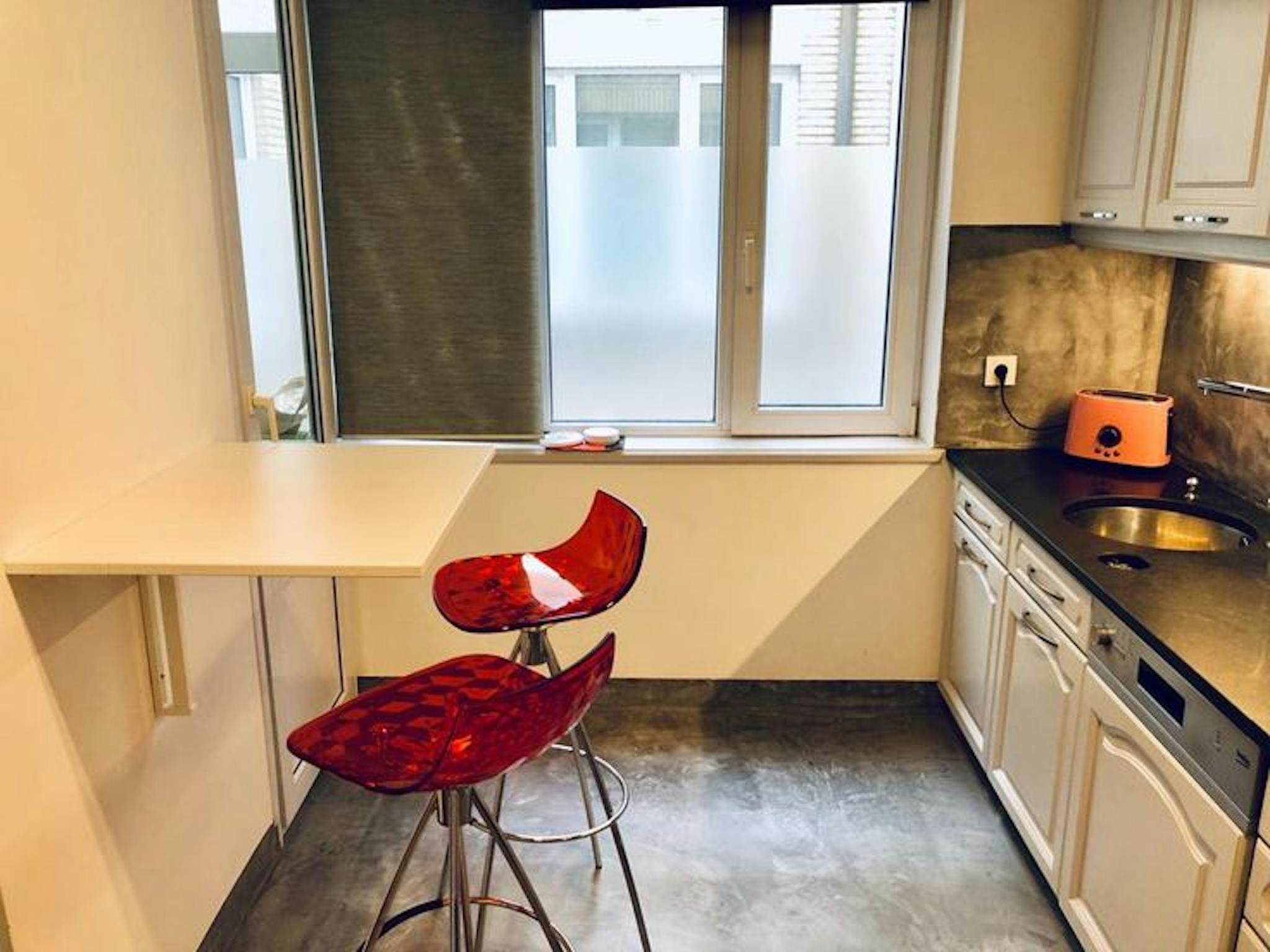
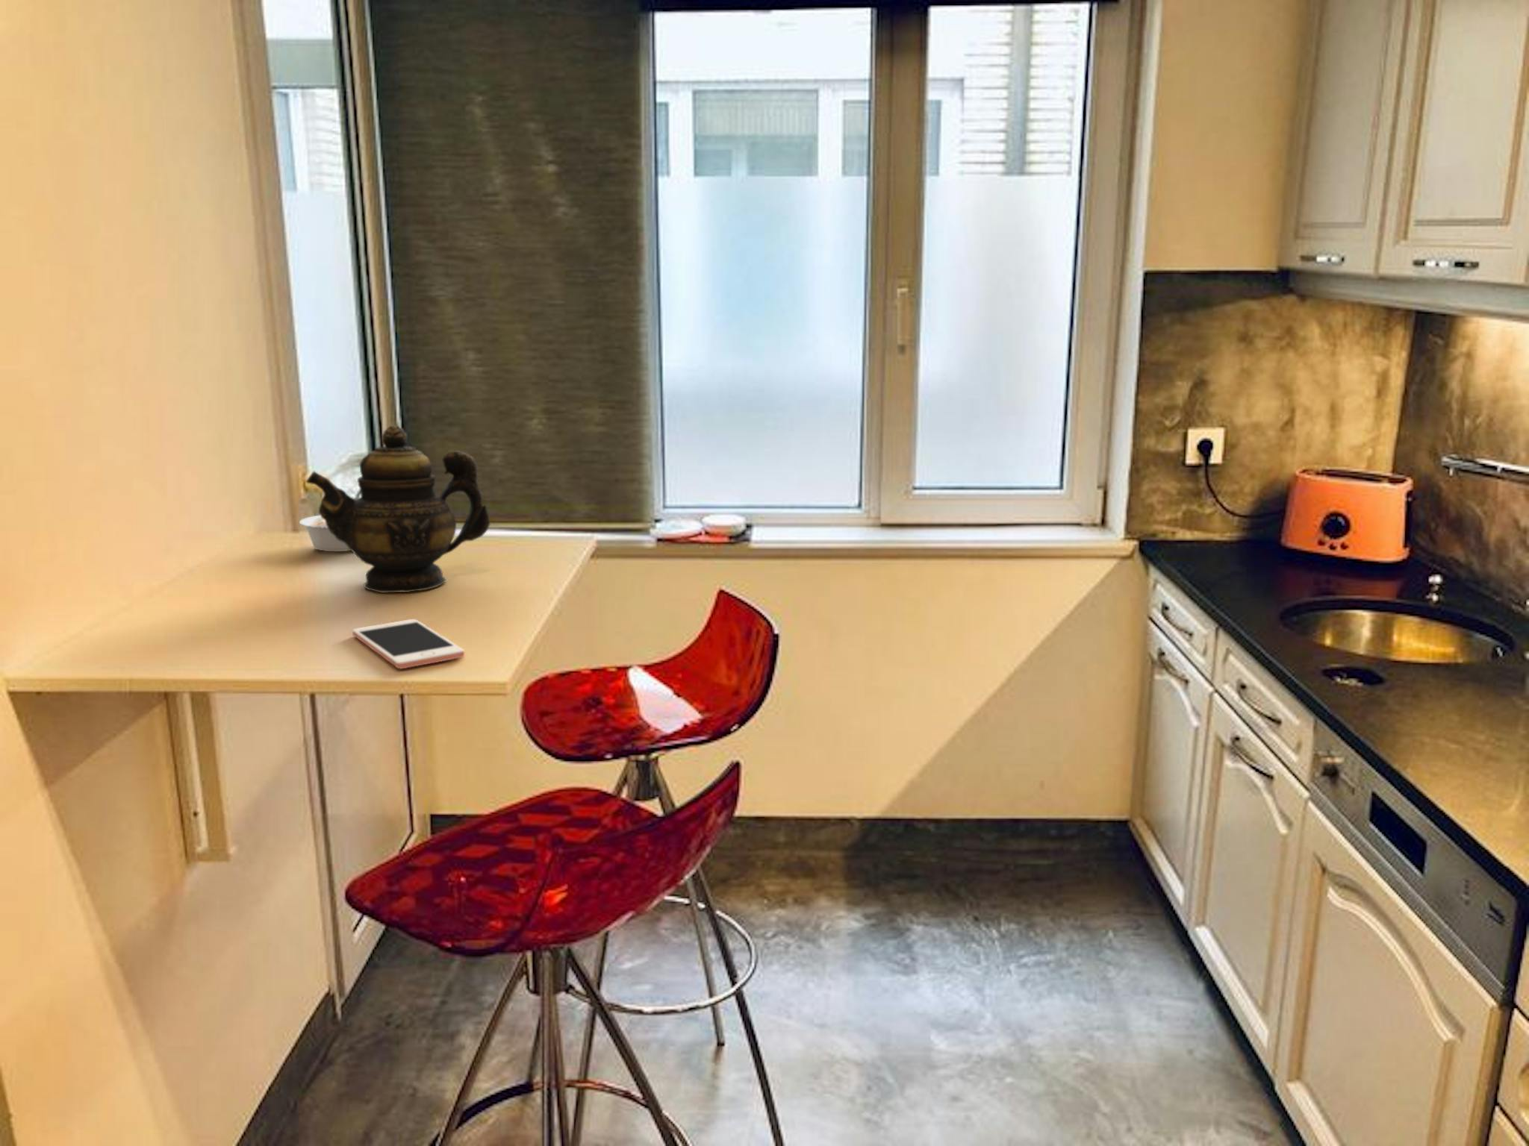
+ teapot [306,425,491,593]
+ legume [299,514,352,553]
+ cell phone [352,619,465,669]
